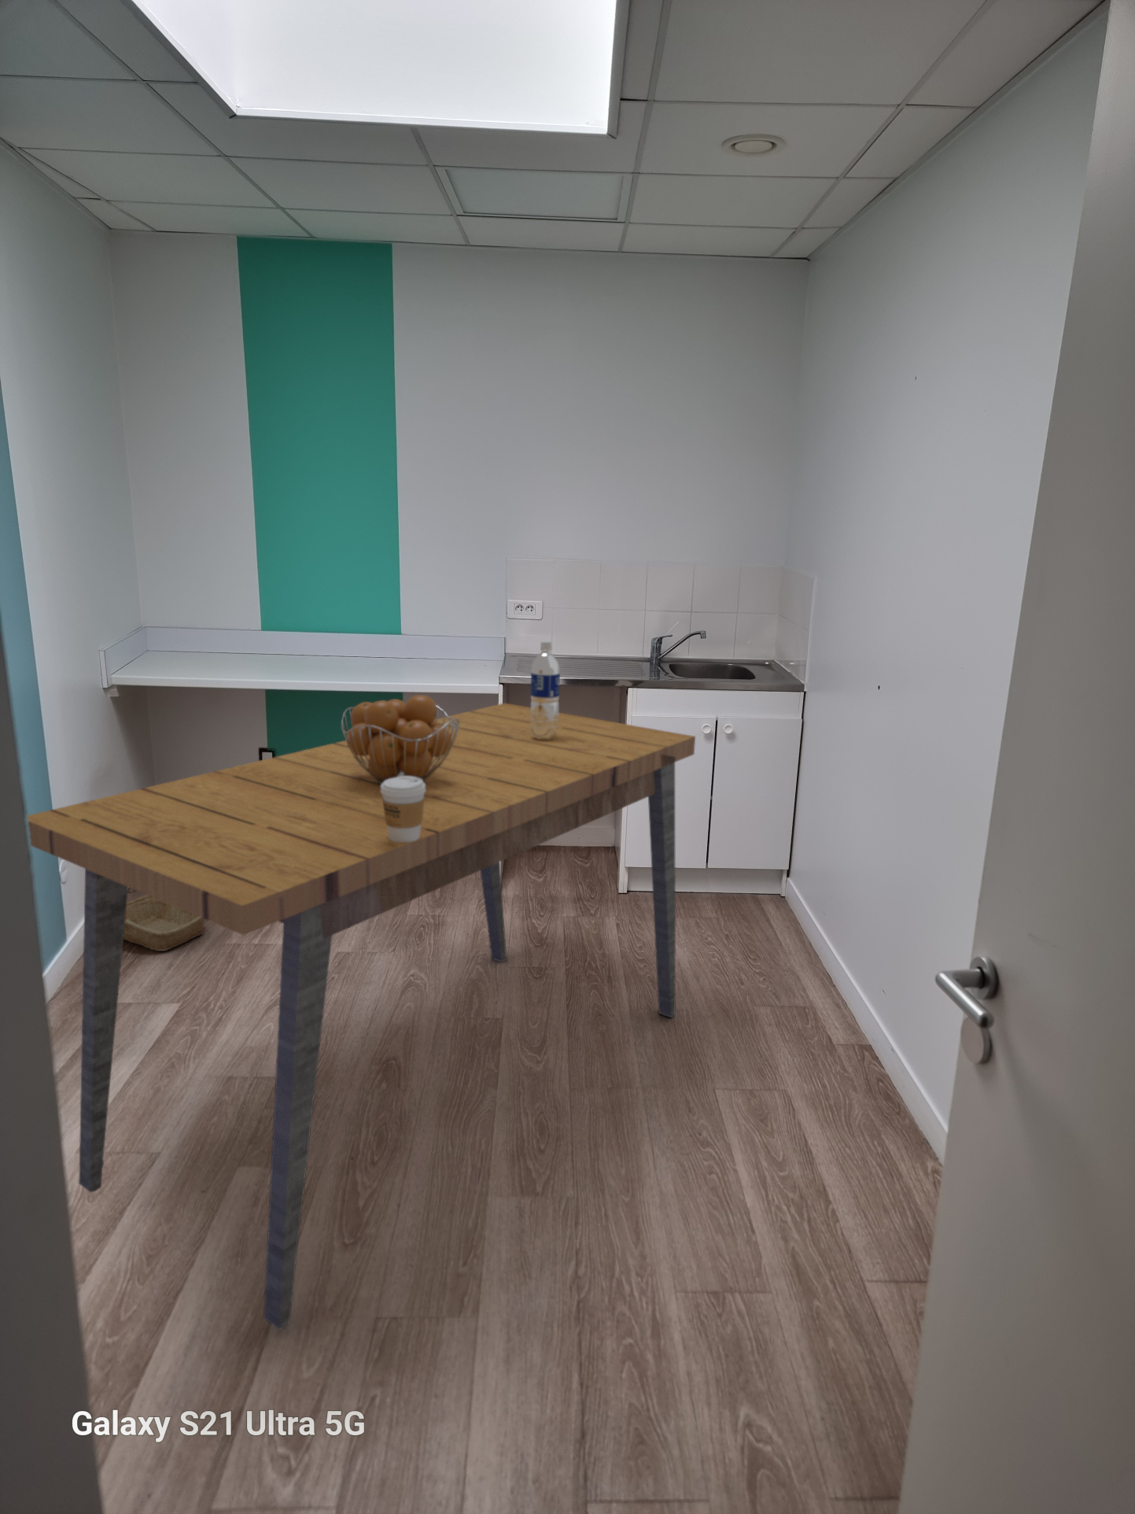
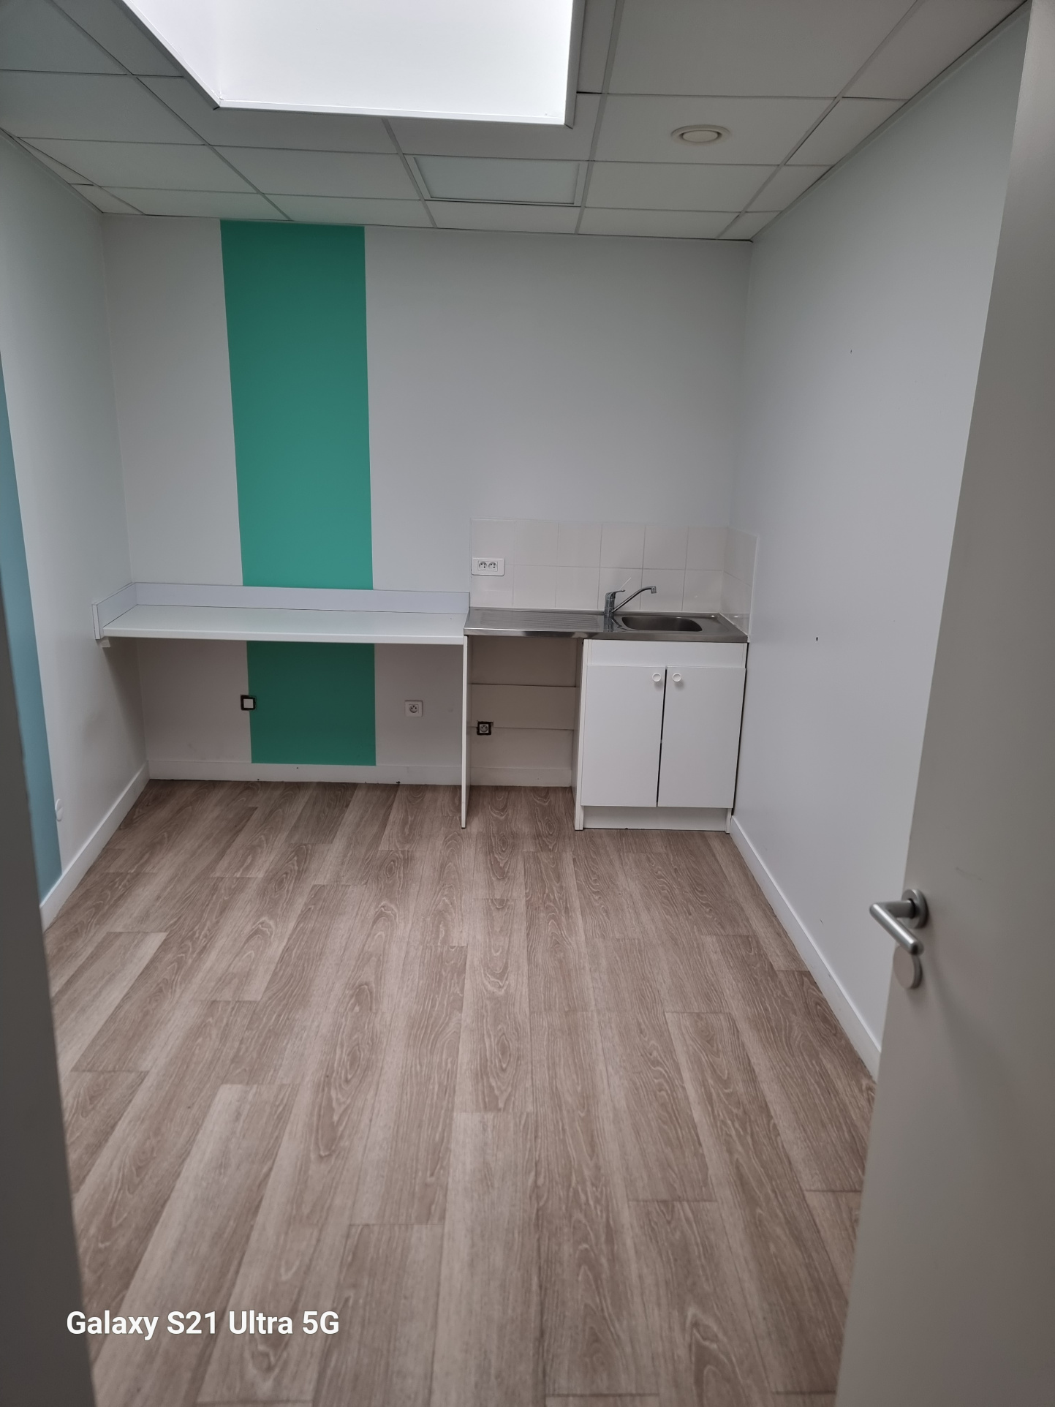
- coffee cup [380,776,426,843]
- basket [124,895,206,953]
- dining table [26,702,696,1330]
- fruit basket [341,694,459,784]
- water bottle [531,640,560,740]
